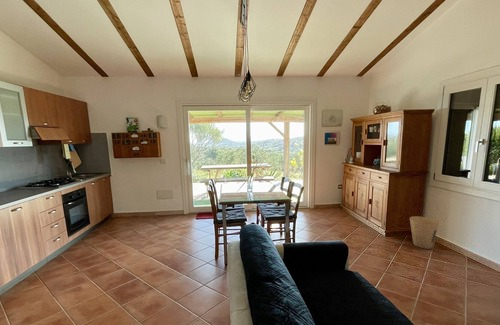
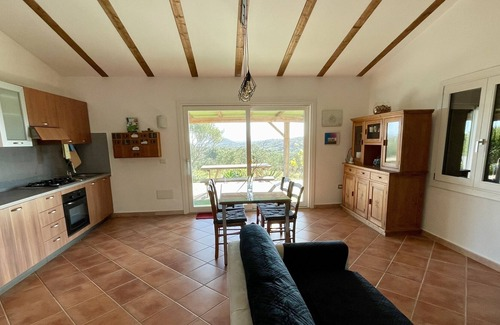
- trash can [409,215,440,250]
